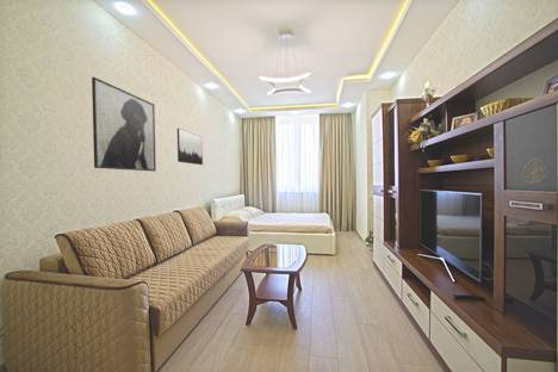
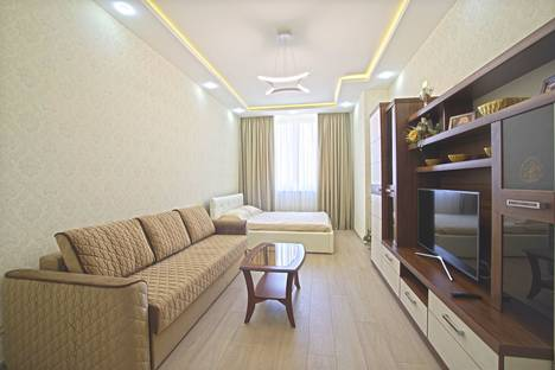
- wall art [176,128,204,166]
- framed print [91,76,157,173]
